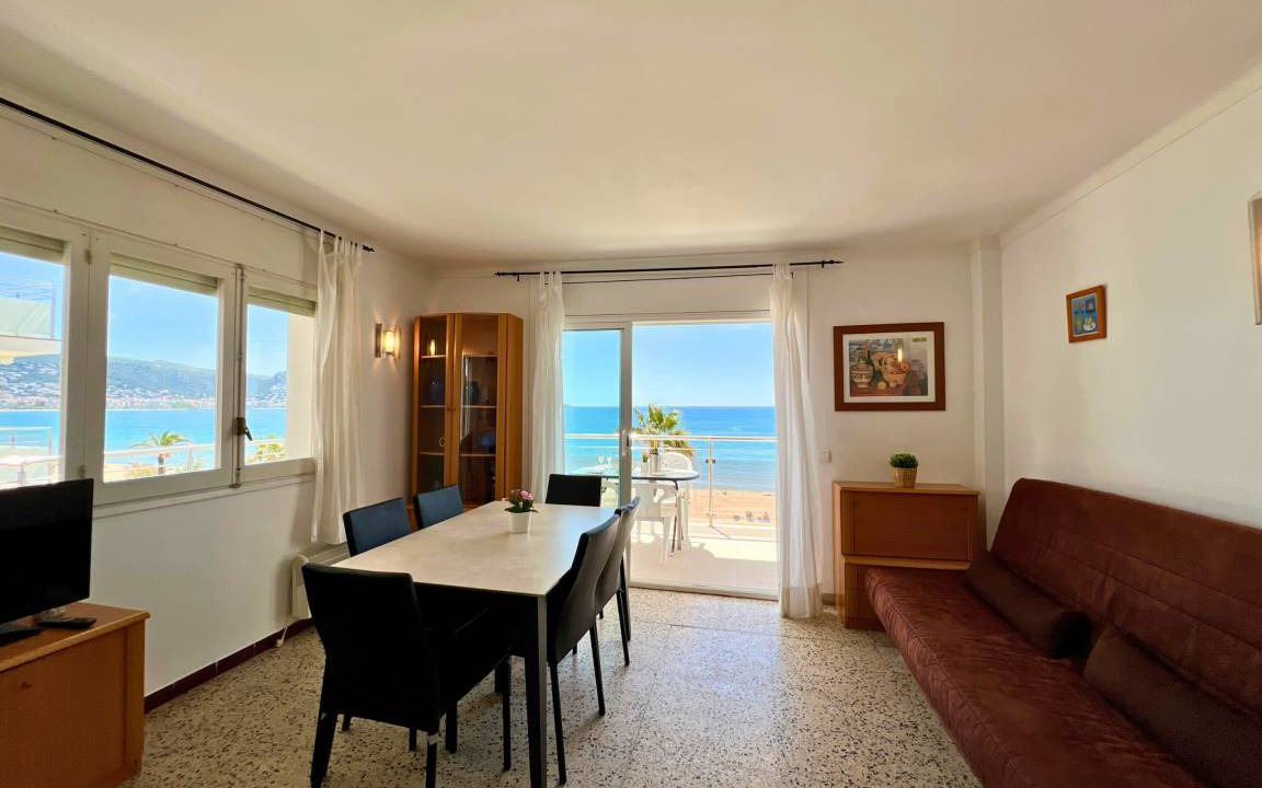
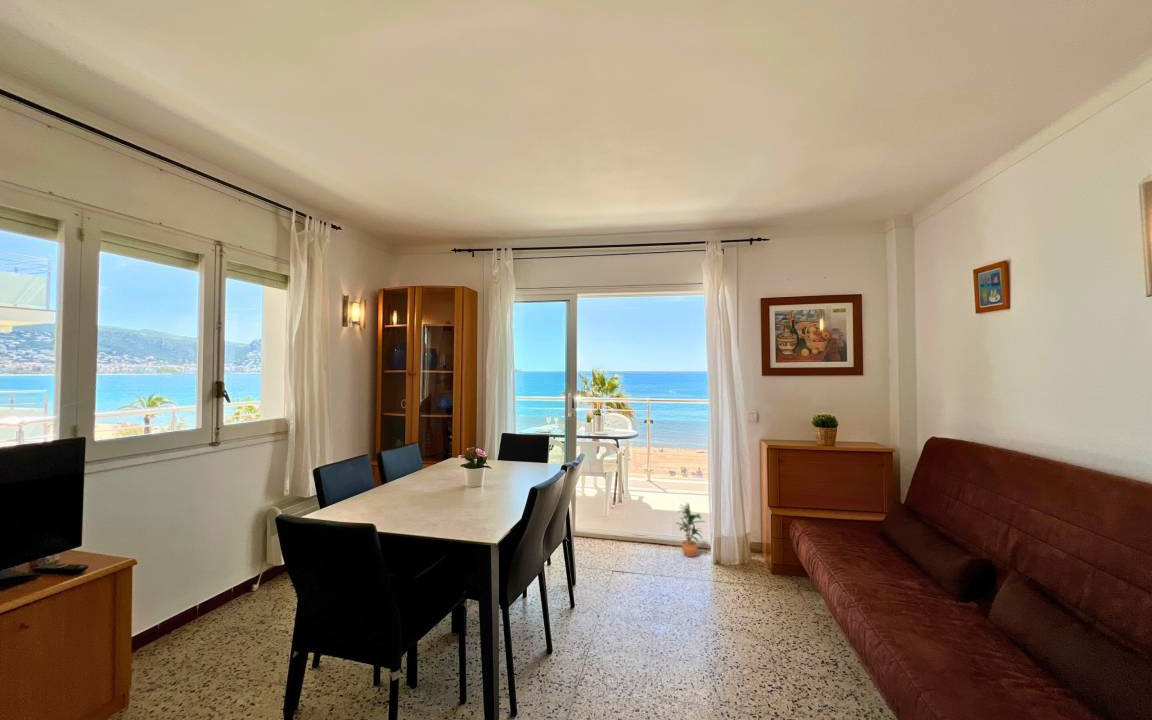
+ potted plant [675,502,705,558]
